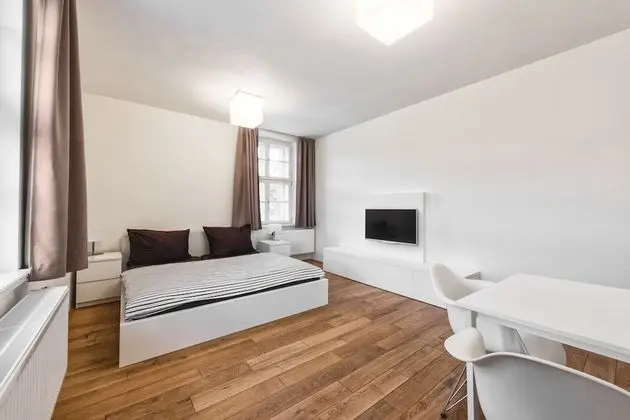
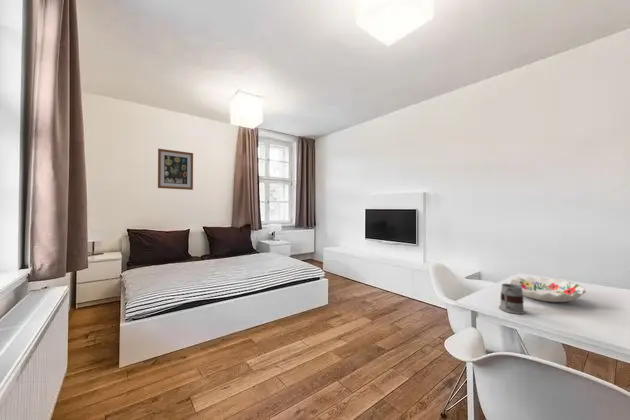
+ wall art [157,148,194,191]
+ decorative bowl [508,276,587,303]
+ mug [498,283,526,315]
